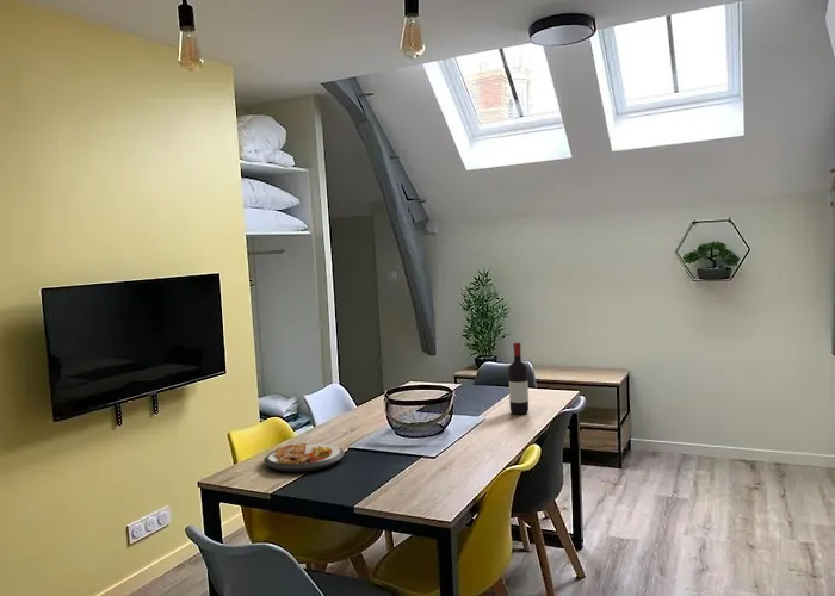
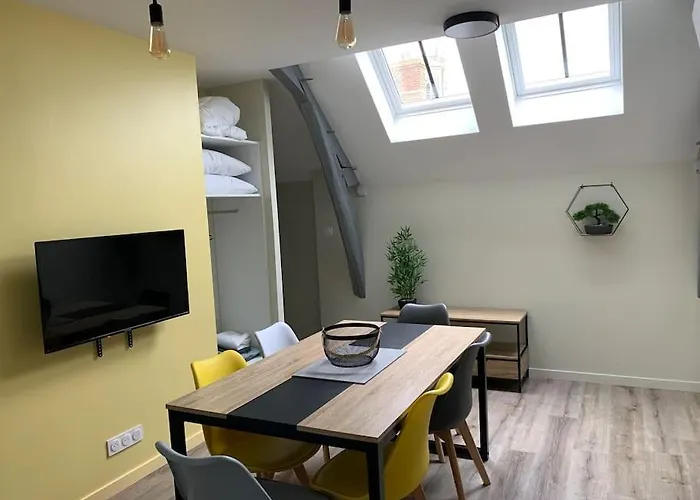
- plate [262,442,346,473]
- wine bottle [507,342,530,415]
